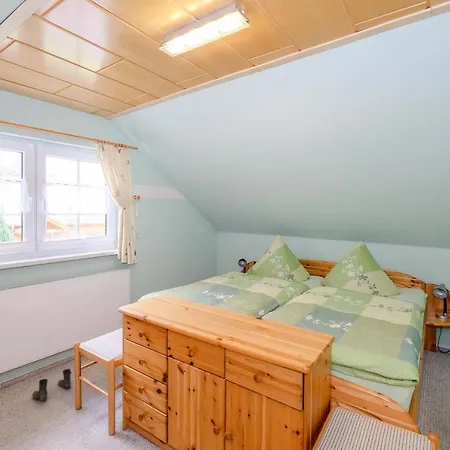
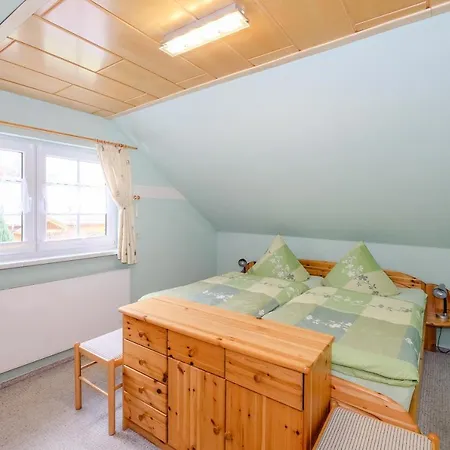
- boots [32,368,72,402]
